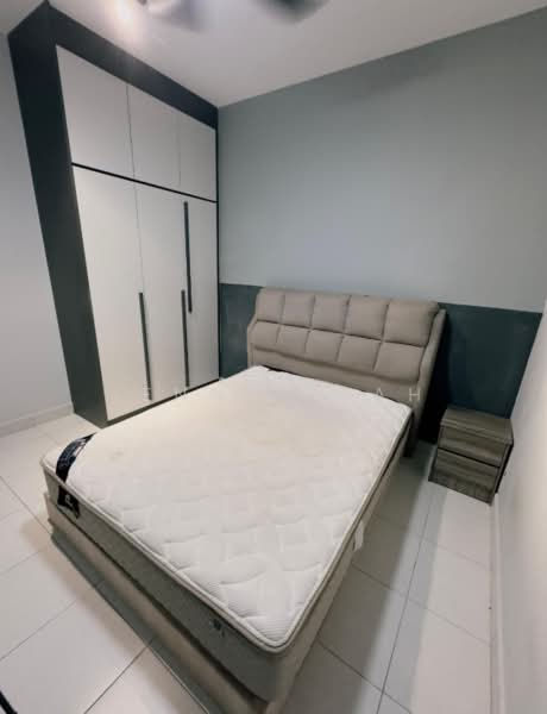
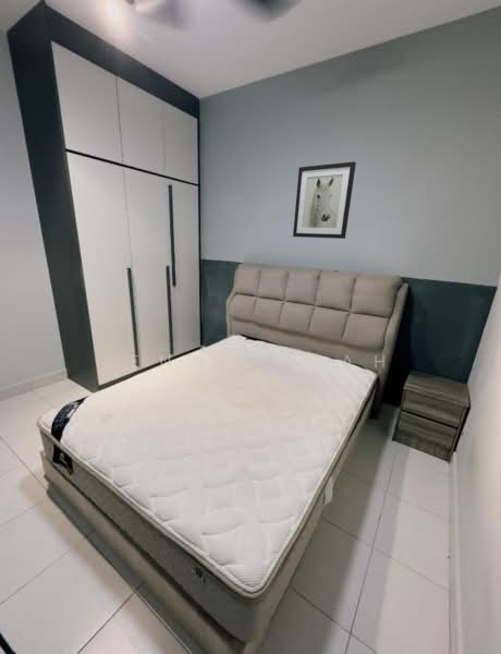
+ wall art [292,160,357,240]
